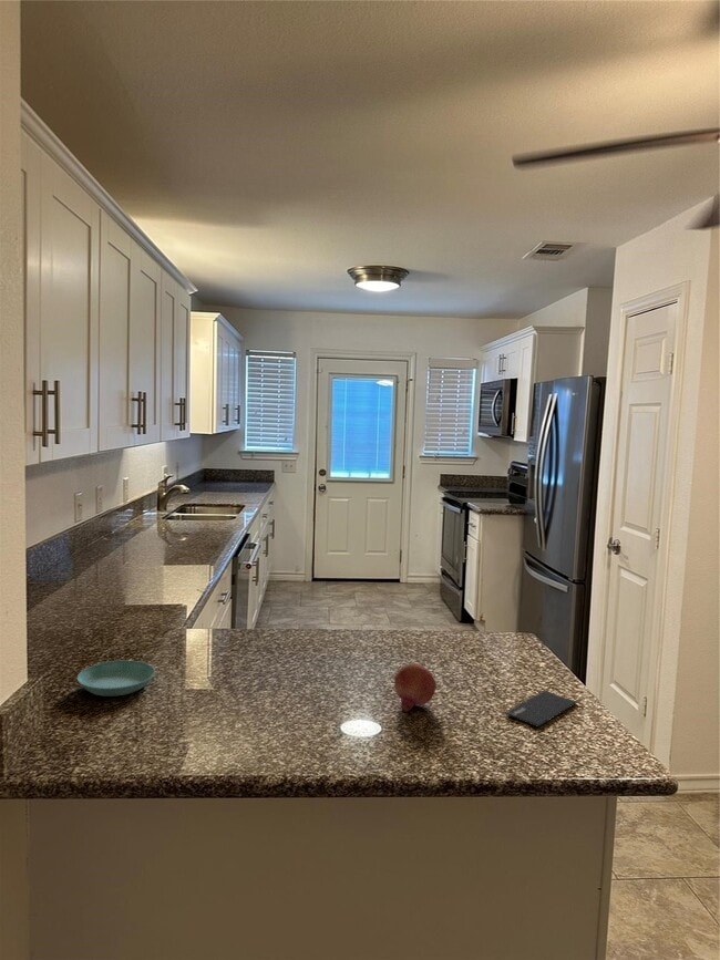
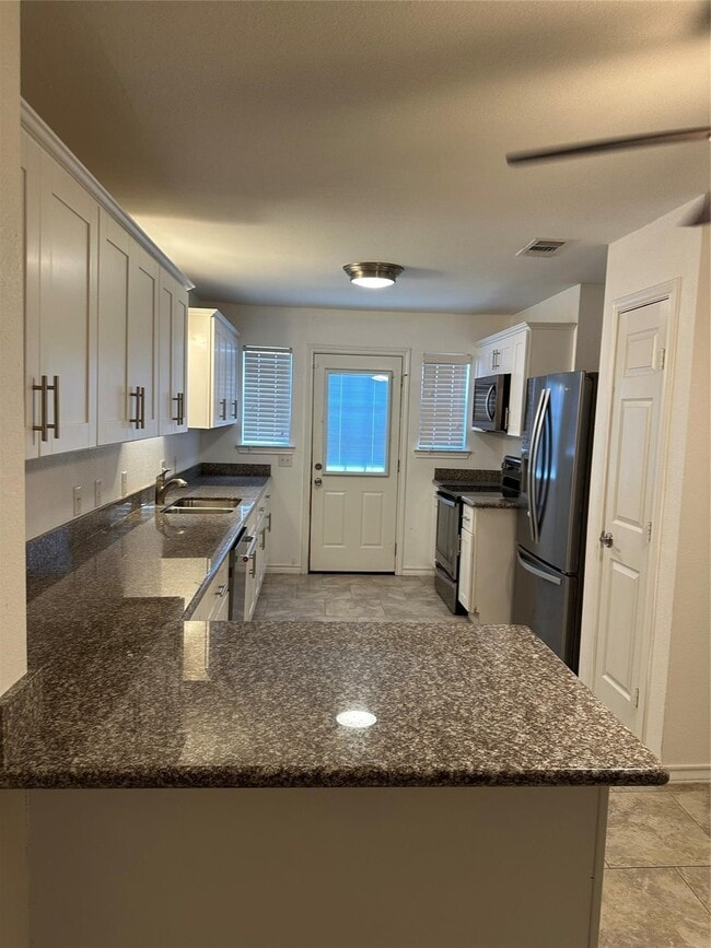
- saucer [76,660,156,698]
- smartphone [504,690,578,729]
- fruit [393,662,438,713]
